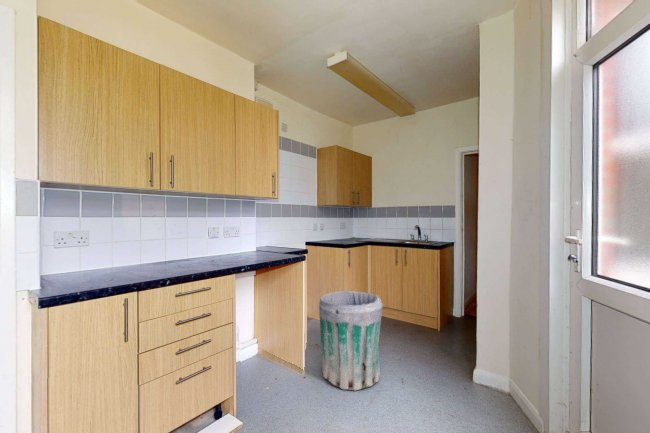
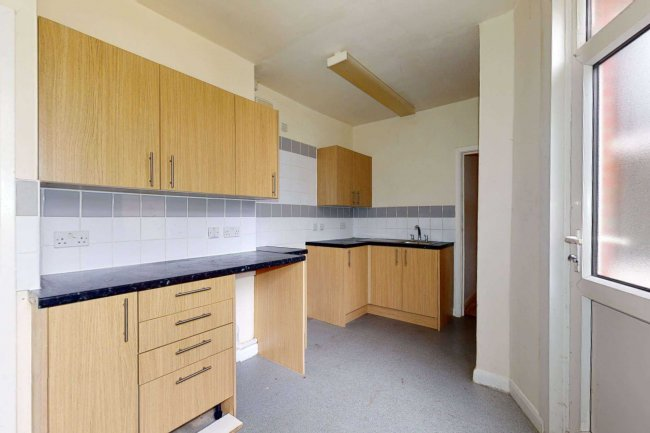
- trash can [318,290,384,391]
